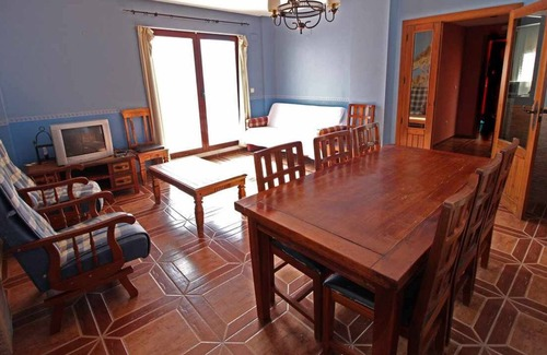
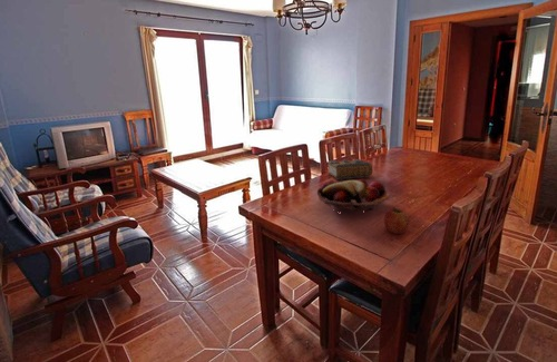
+ fruit basket [316,178,390,215]
+ book [326,158,373,180]
+ apple [383,206,410,235]
